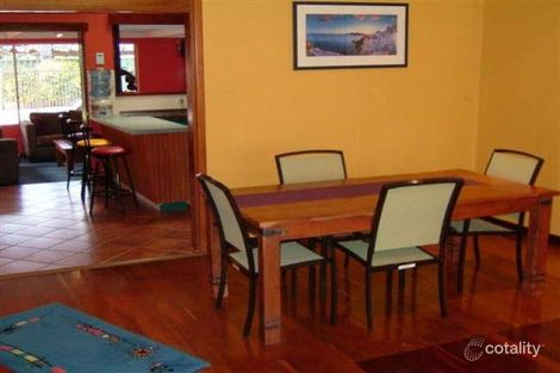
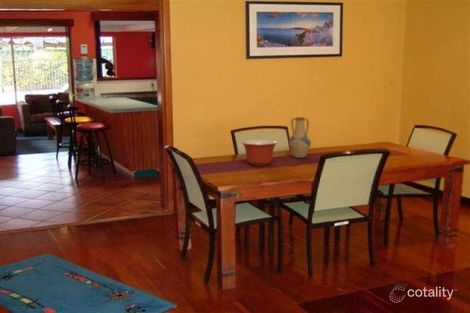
+ mixing bowl [241,139,278,167]
+ vase [288,116,312,159]
